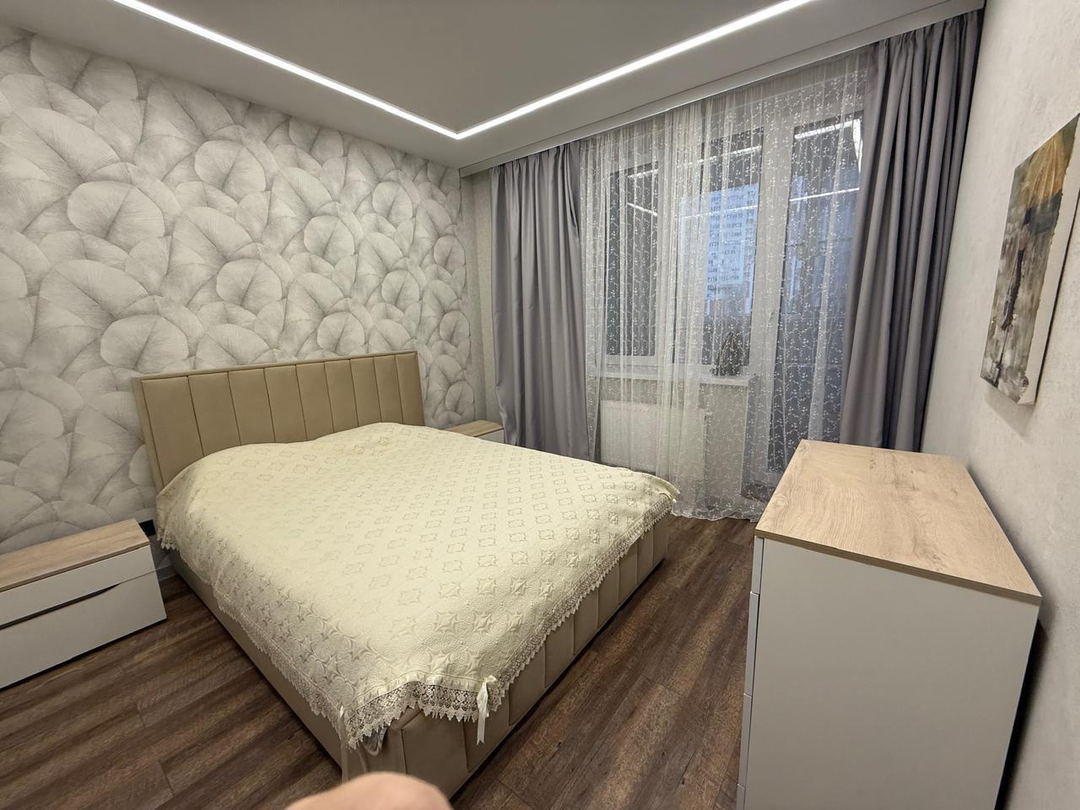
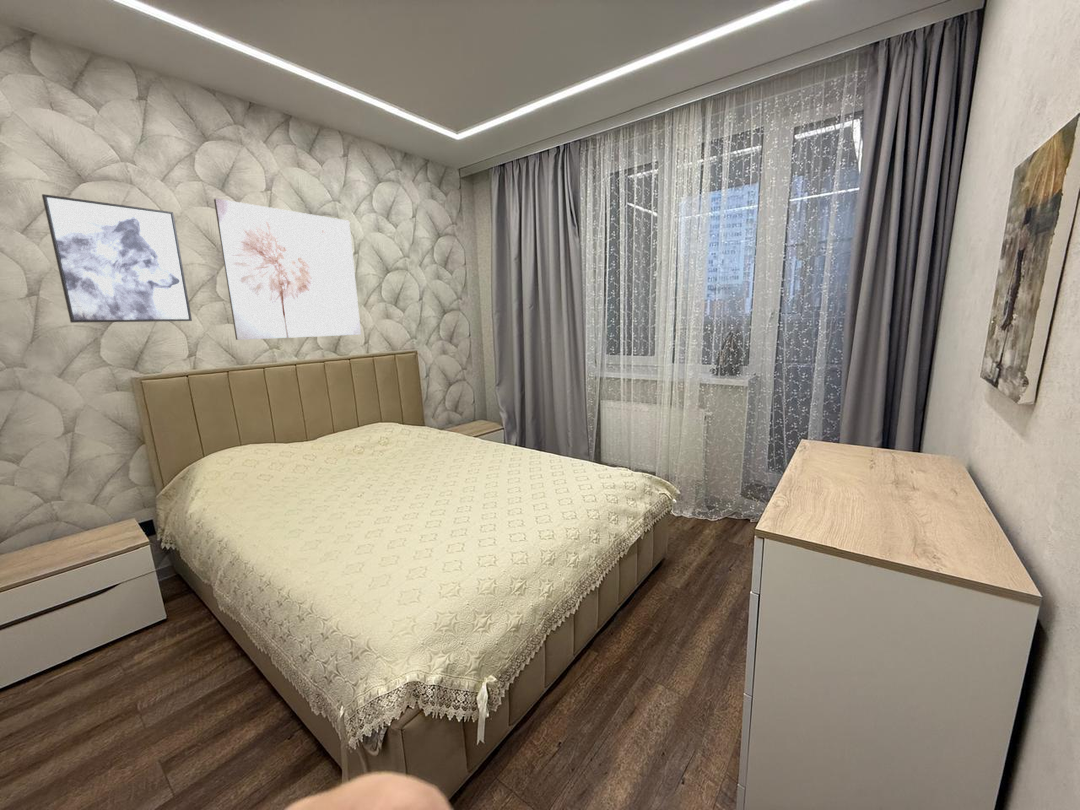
+ wall art [41,193,193,324]
+ wall art [213,197,362,341]
